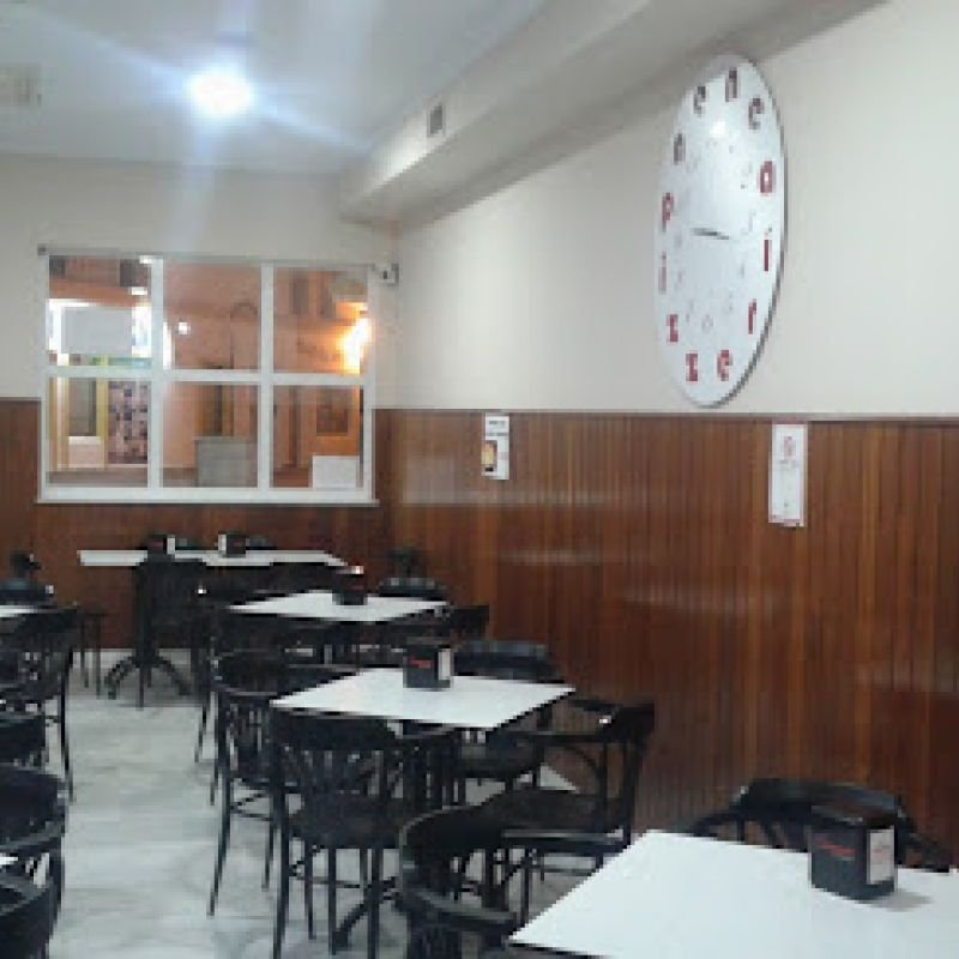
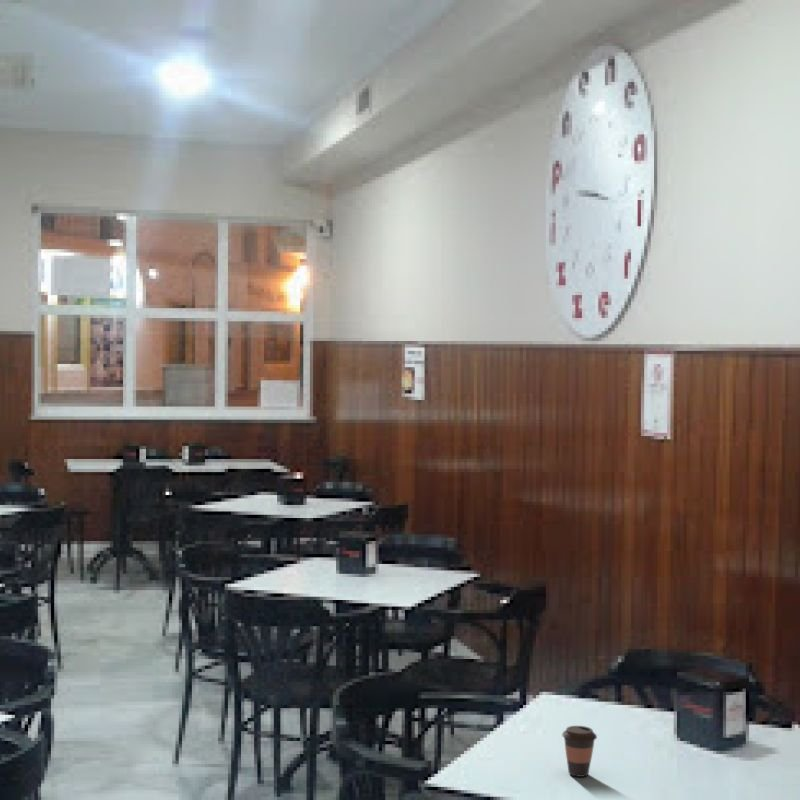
+ coffee cup [561,725,598,778]
